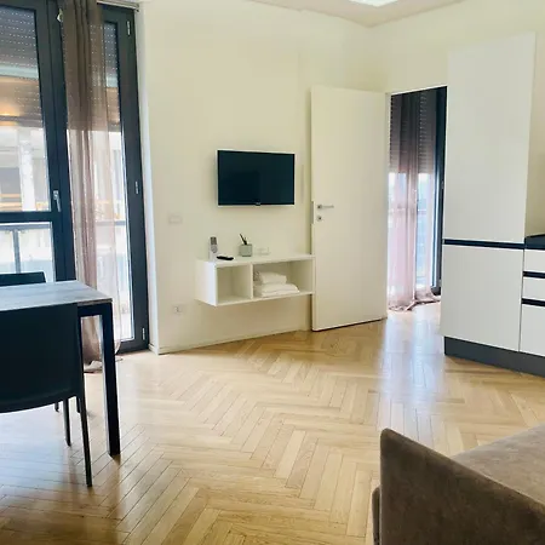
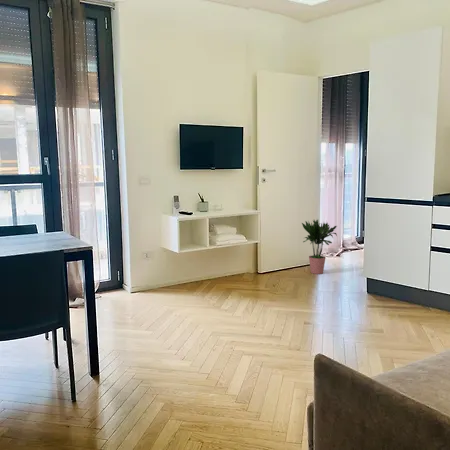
+ potted plant [301,218,338,275]
